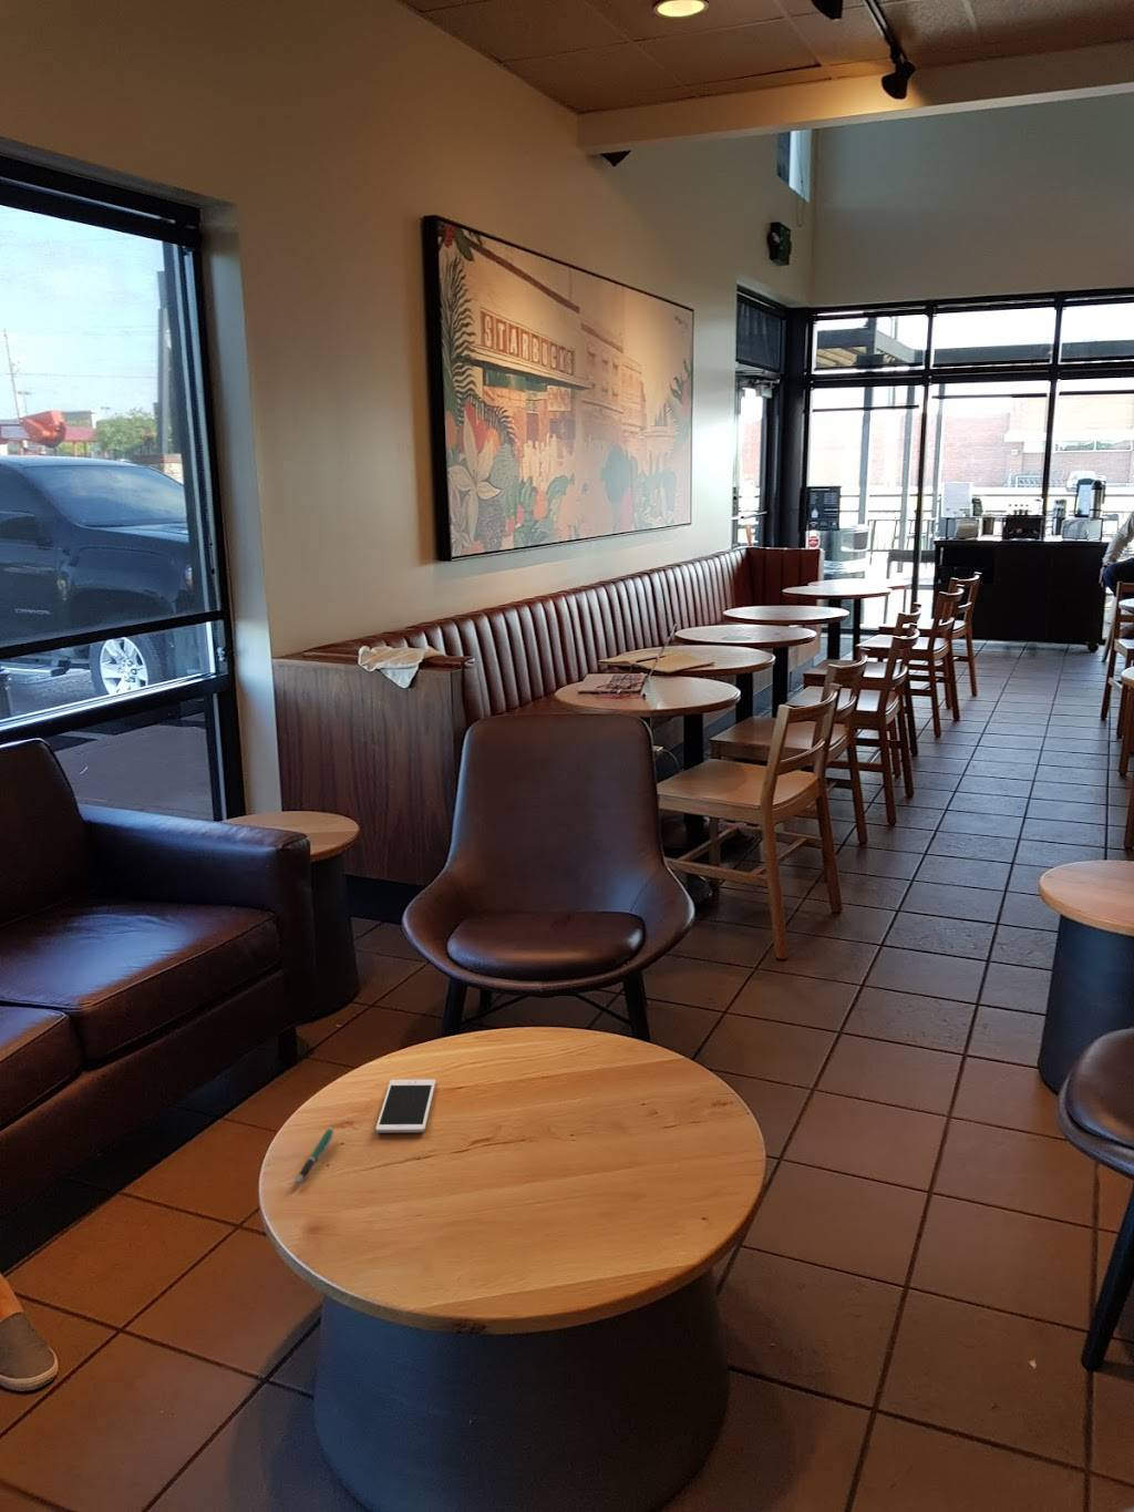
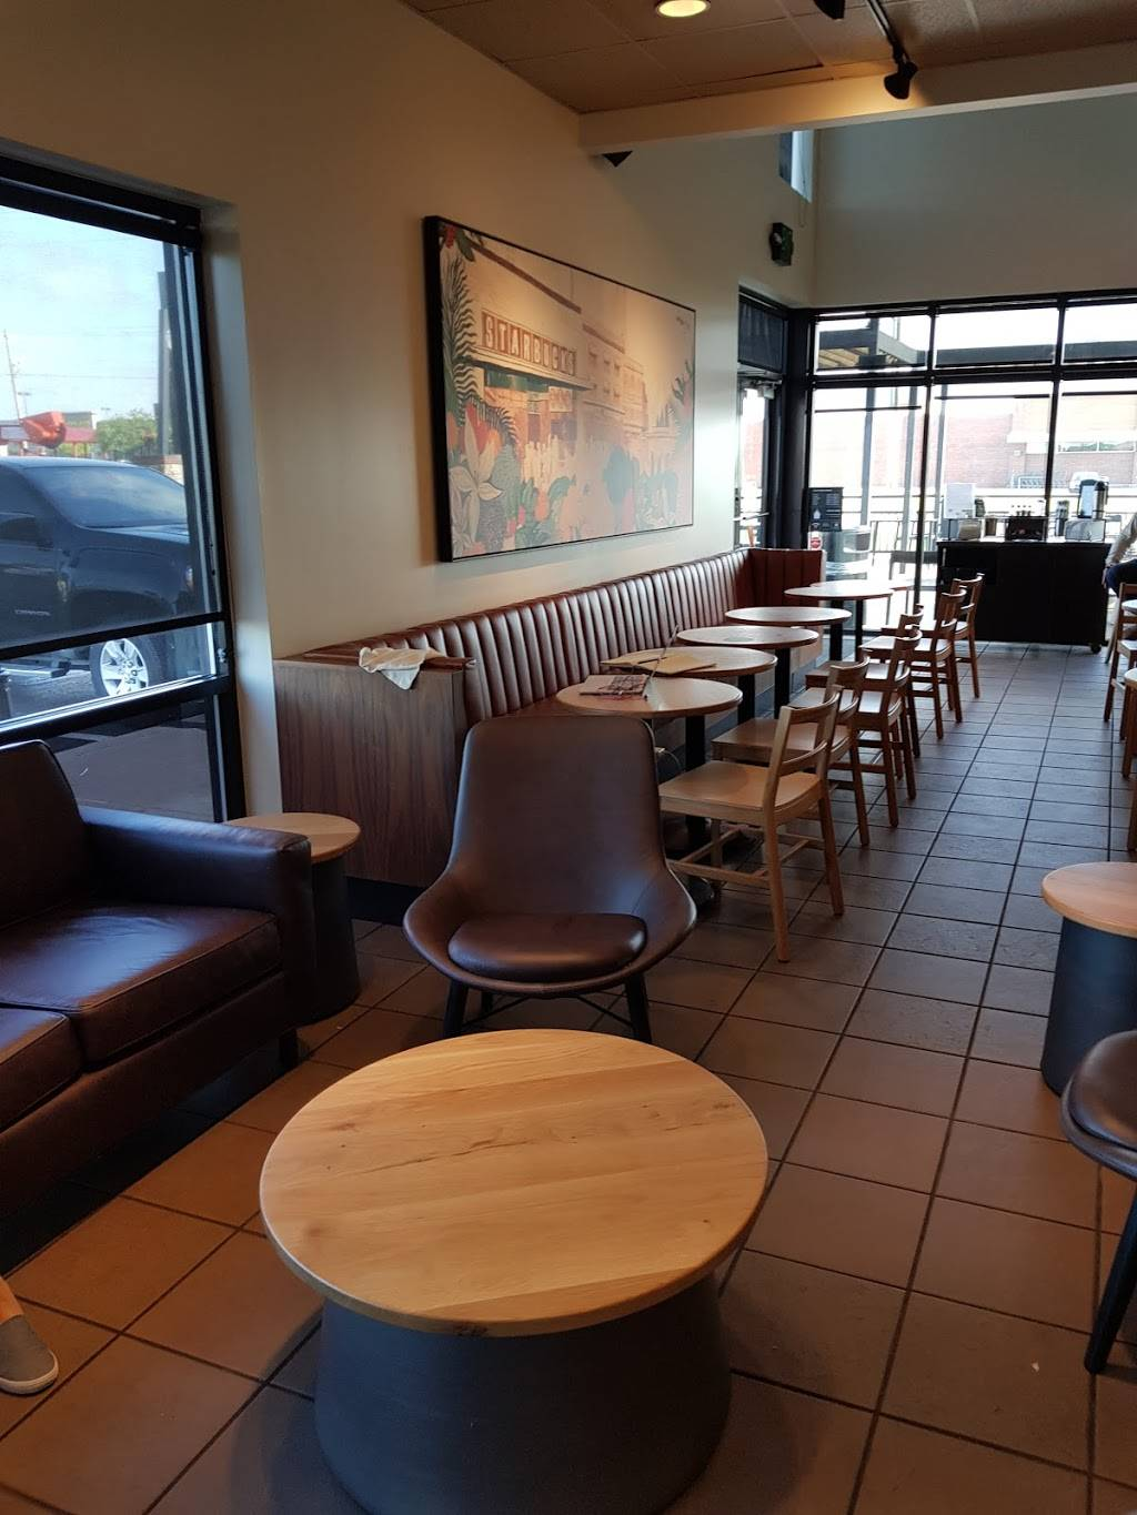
- pen [295,1126,336,1186]
- cell phone [374,1078,436,1134]
